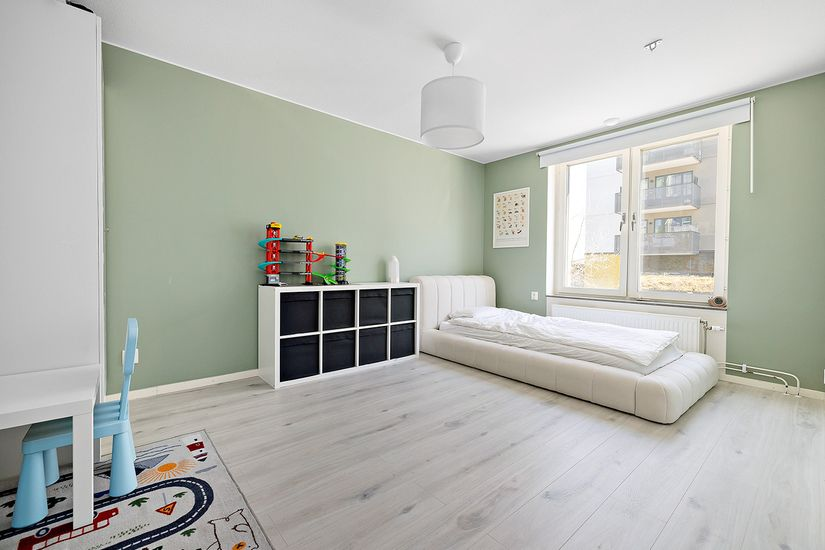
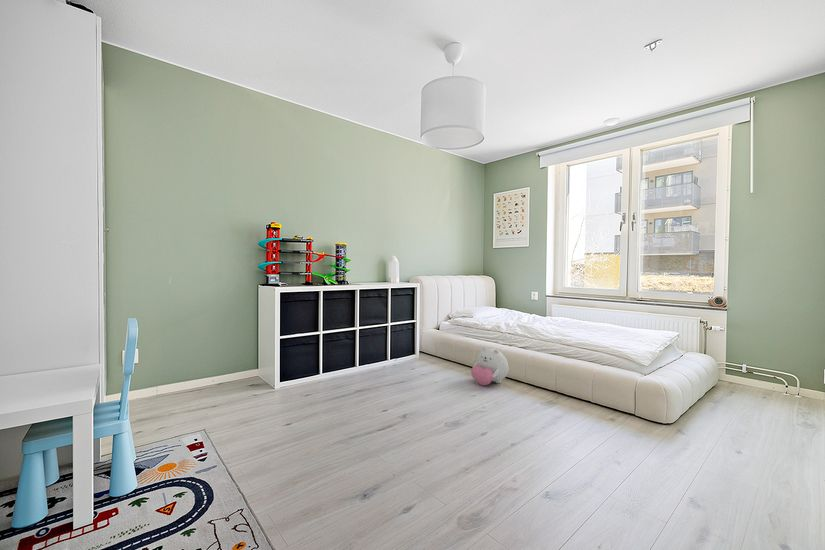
+ plush toy [470,346,510,386]
